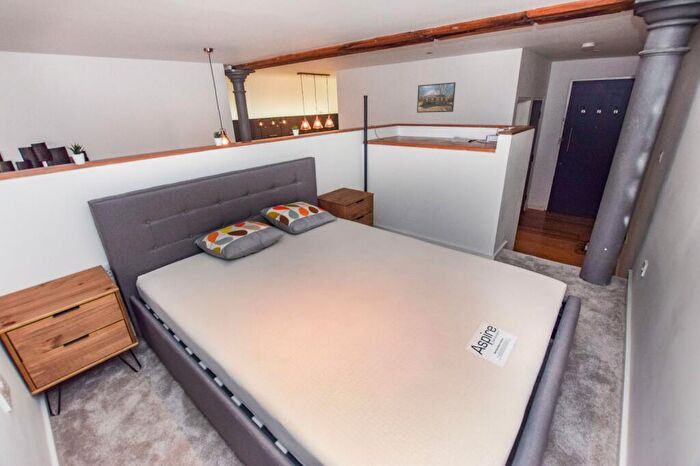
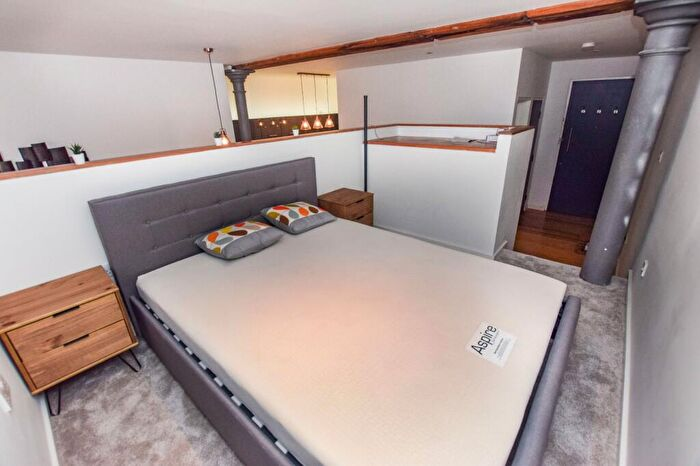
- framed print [416,81,457,114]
